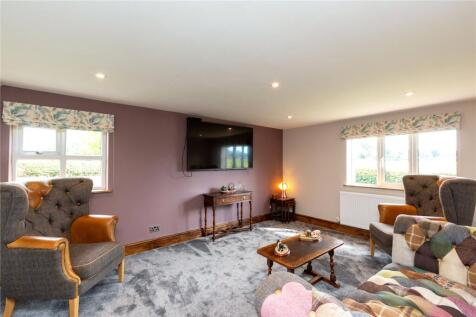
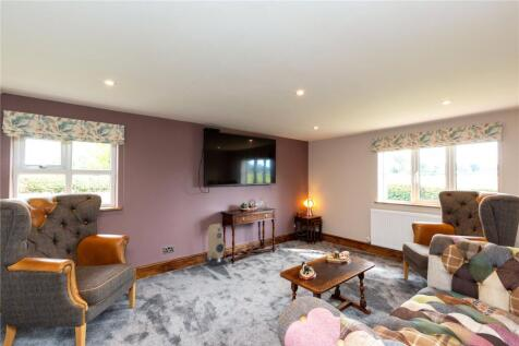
+ speaker [204,223,228,267]
